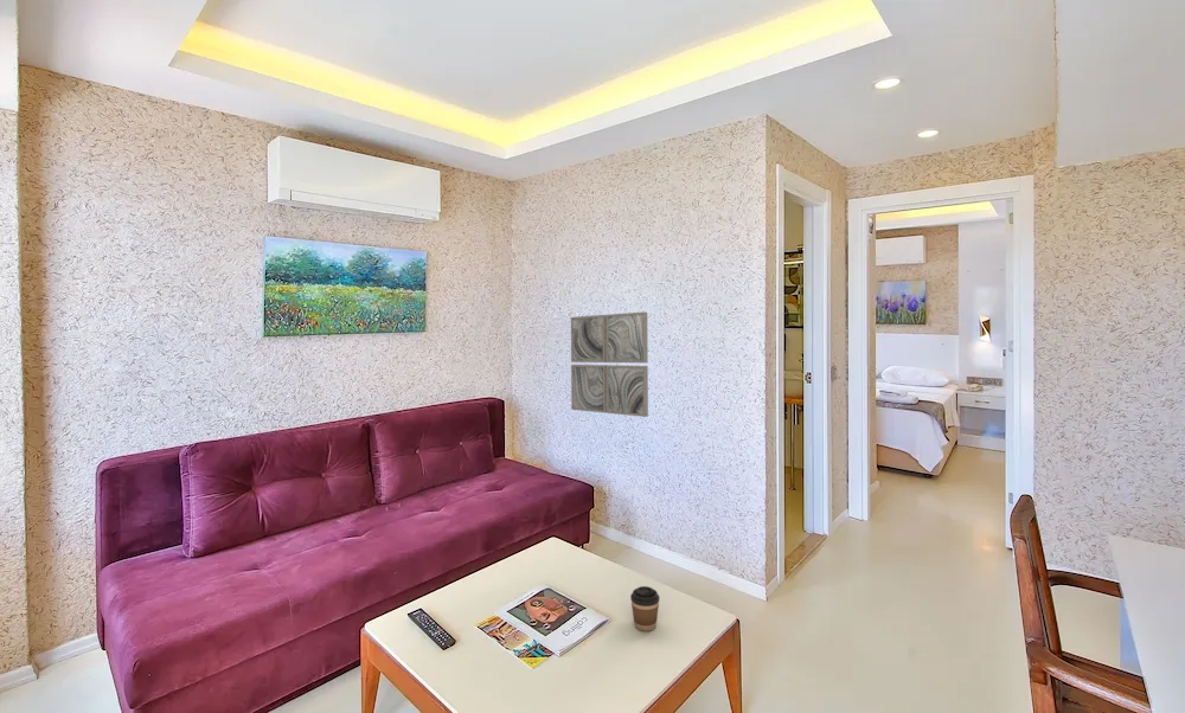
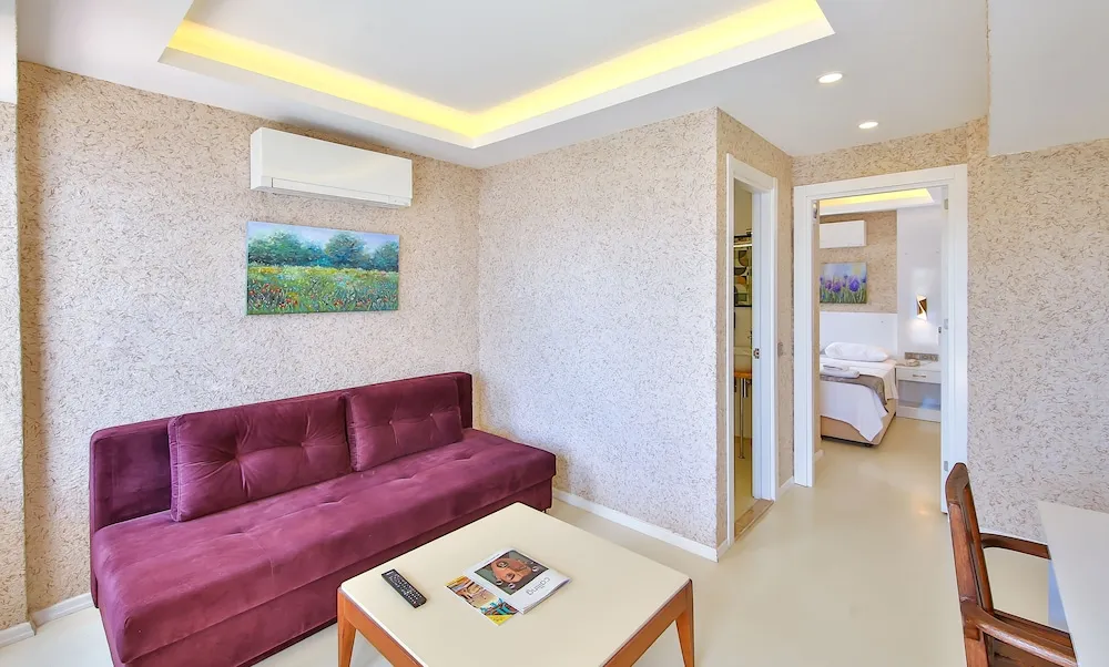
- wall art [570,310,649,418]
- coffee cup [629,585,661,632]
